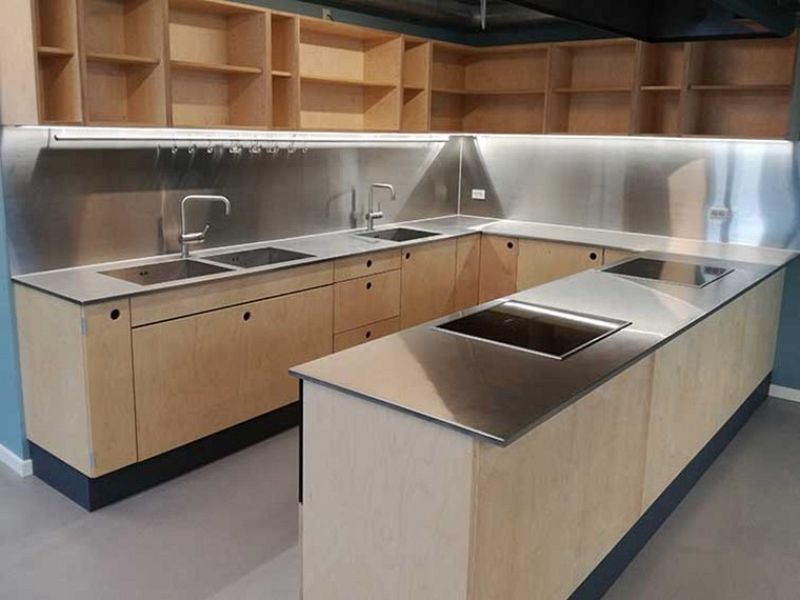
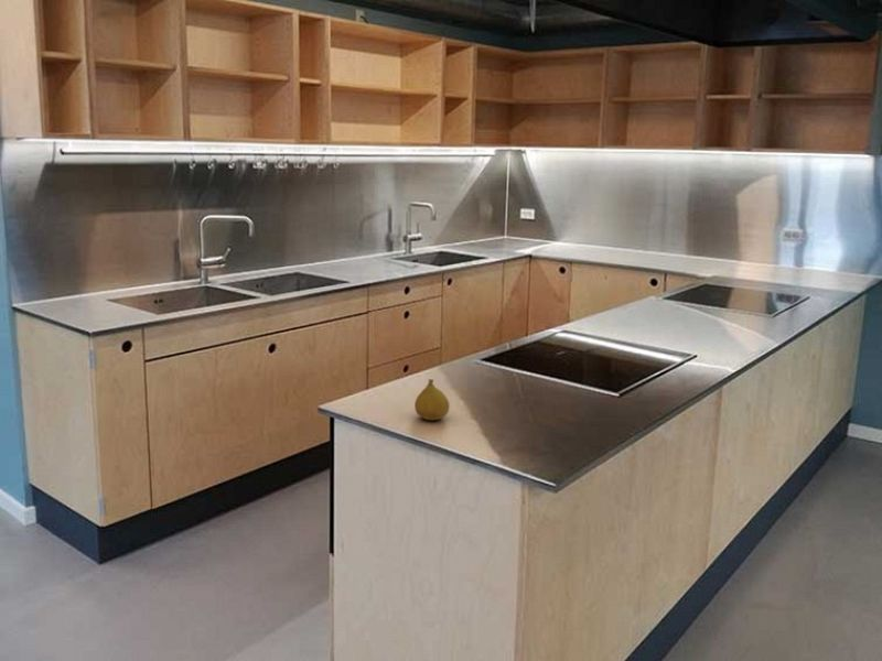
+ fruit [413,378,451,421]
